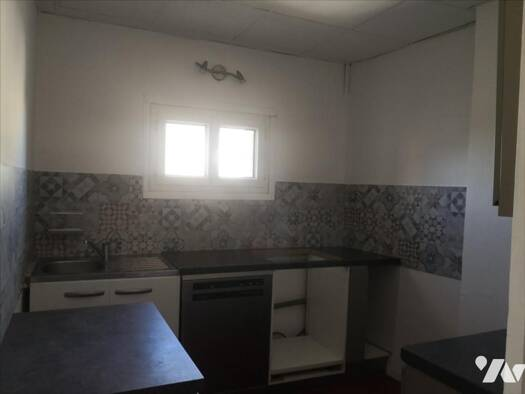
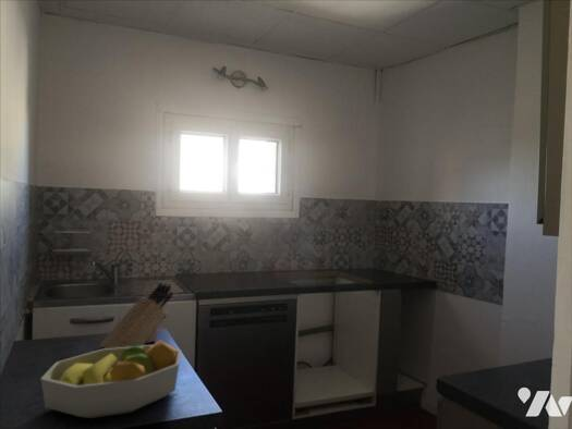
+ fruit bowl [39,340,183,419]
+ knife block [98,281,174,348]
